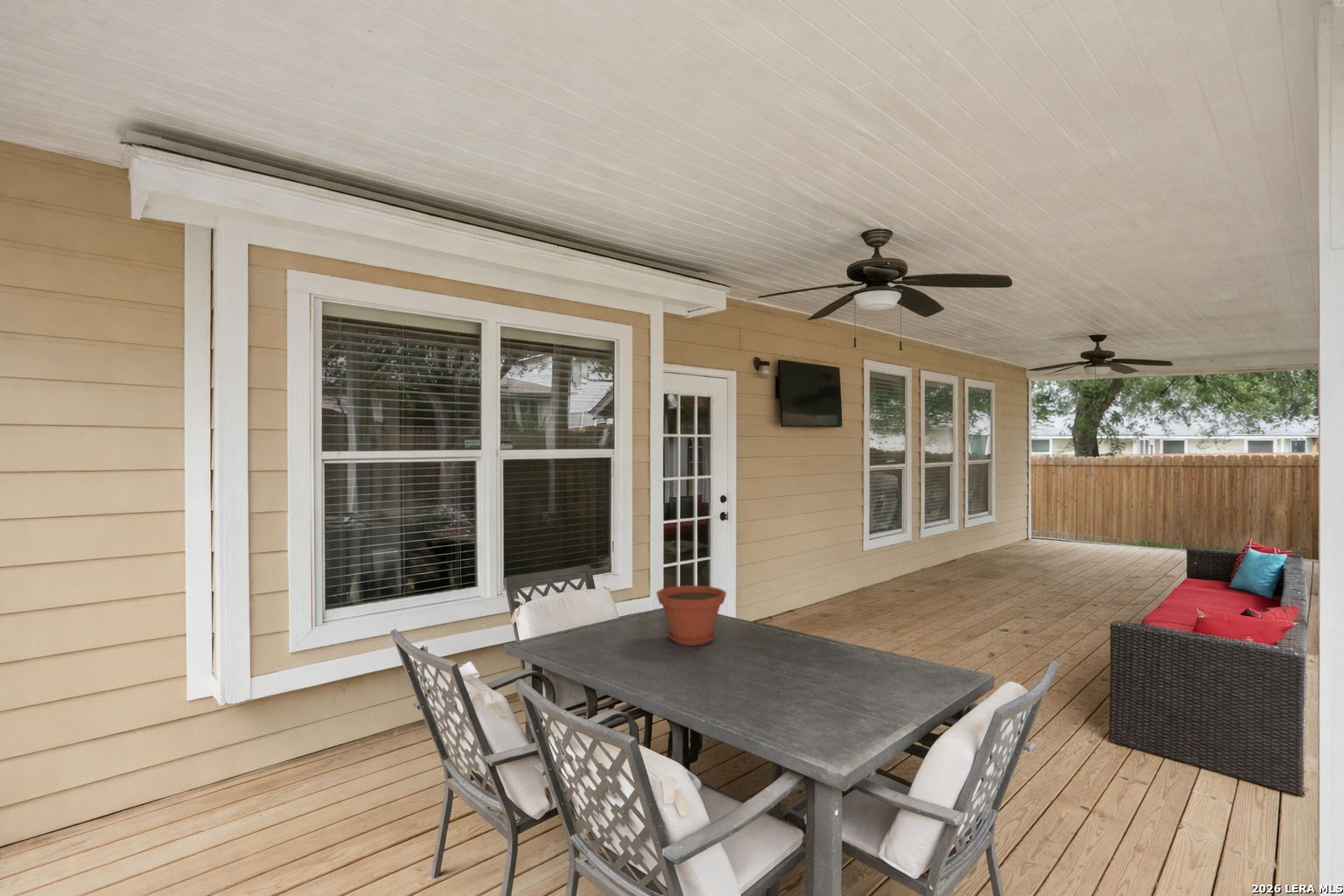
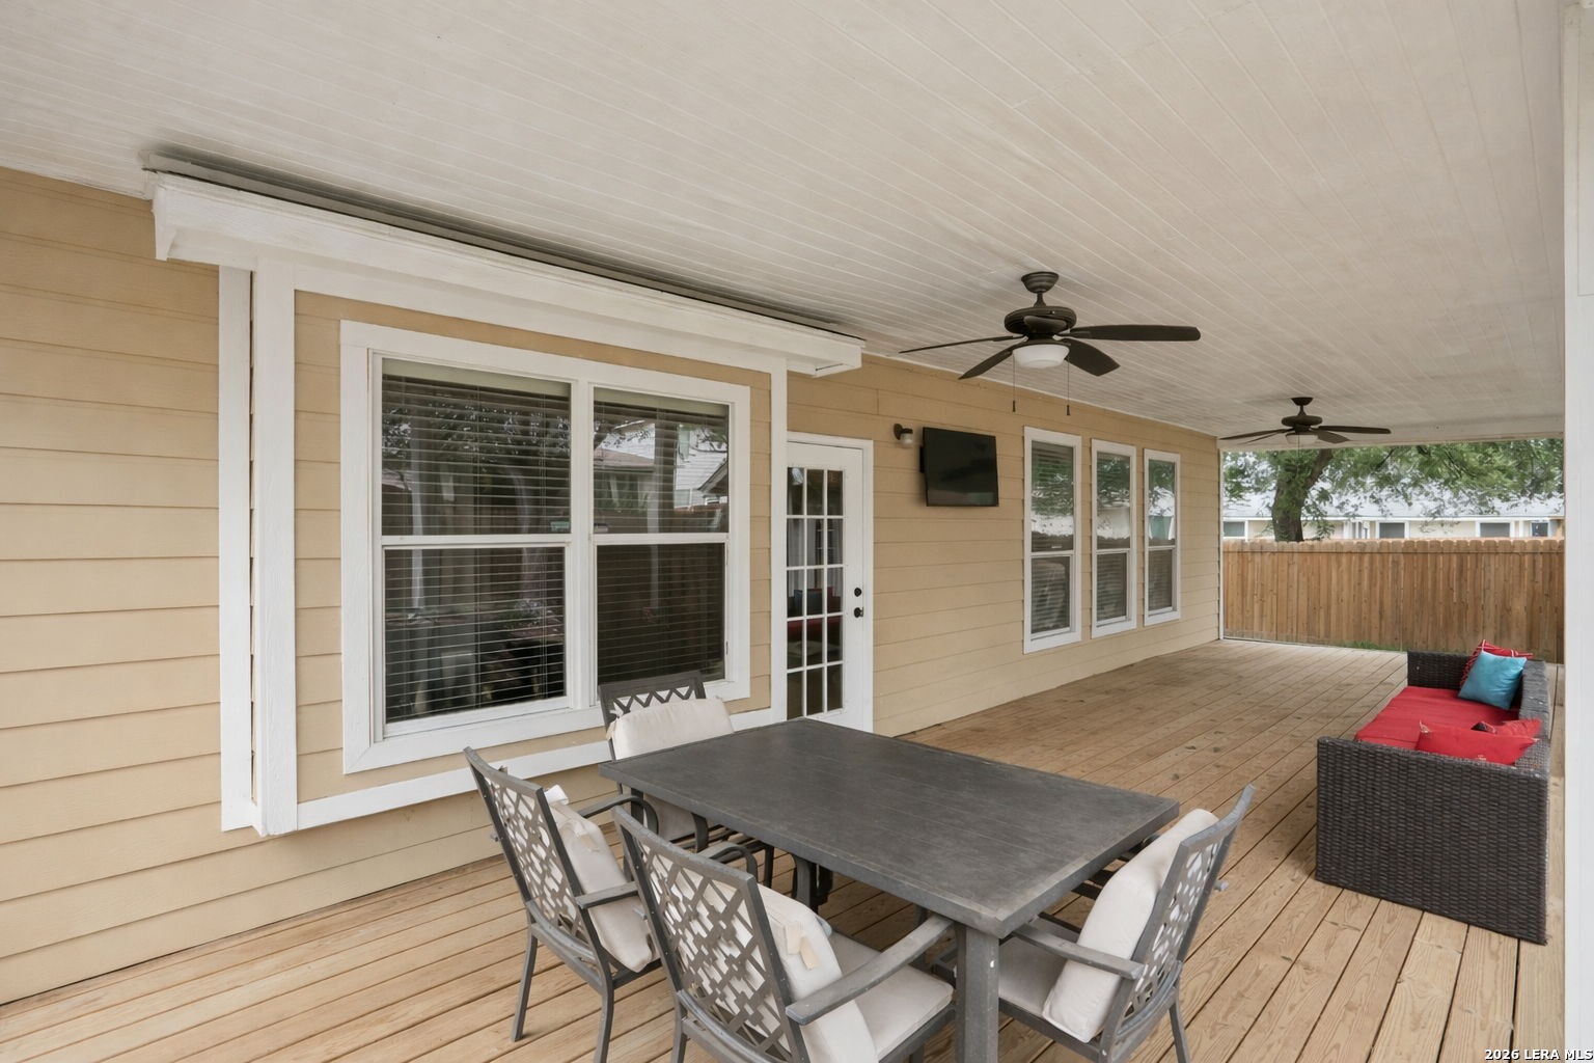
- plant pot [655,584,727,647]
